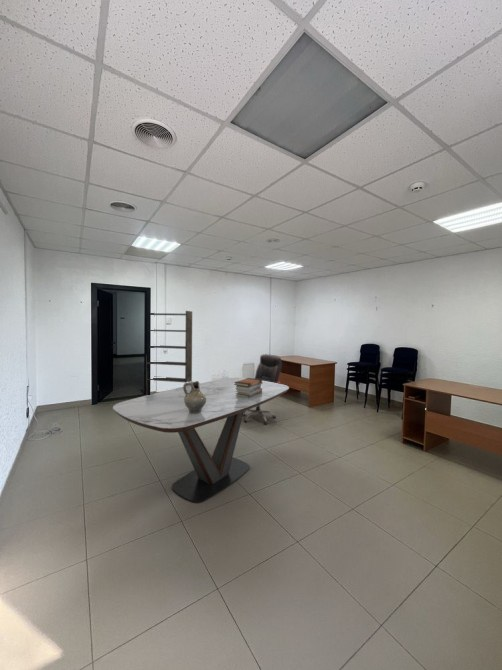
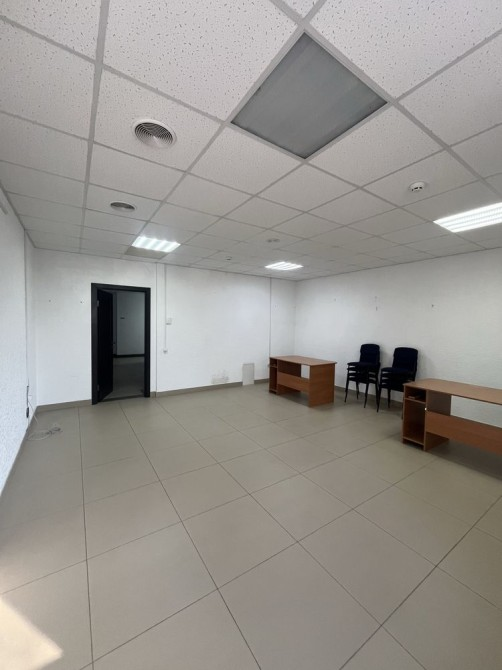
- office chair [243,353,283,426]
- bookshelf [145,310,193,396]
- ceramic jug [182,380,206,414]
- book stack [234,377,263,398]
- dining table [112,377,290,504]
